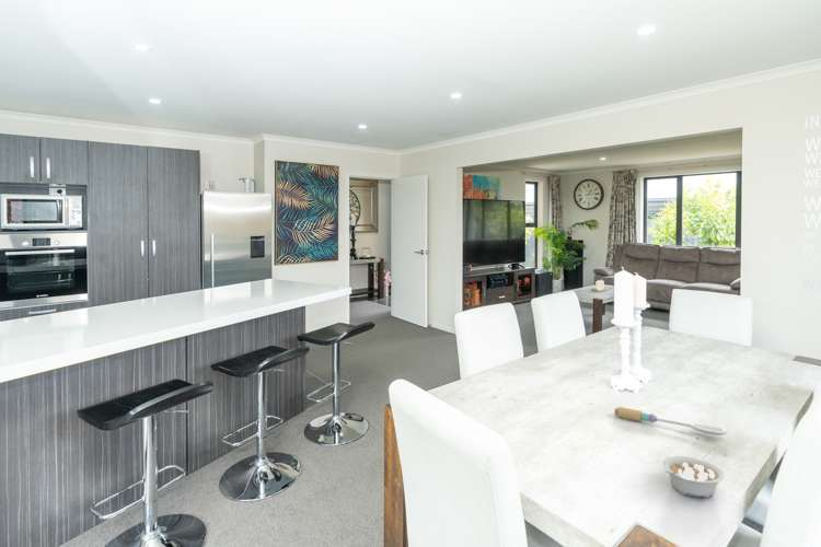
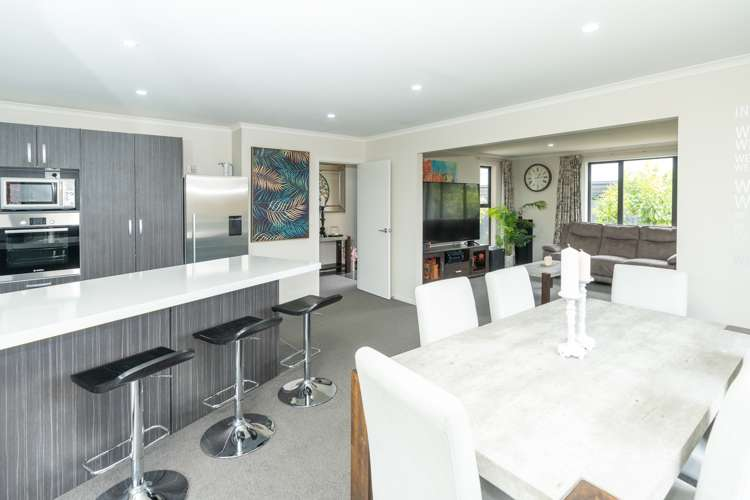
- legume [662,455,726,499]
- spoon [614,406,728,437]
